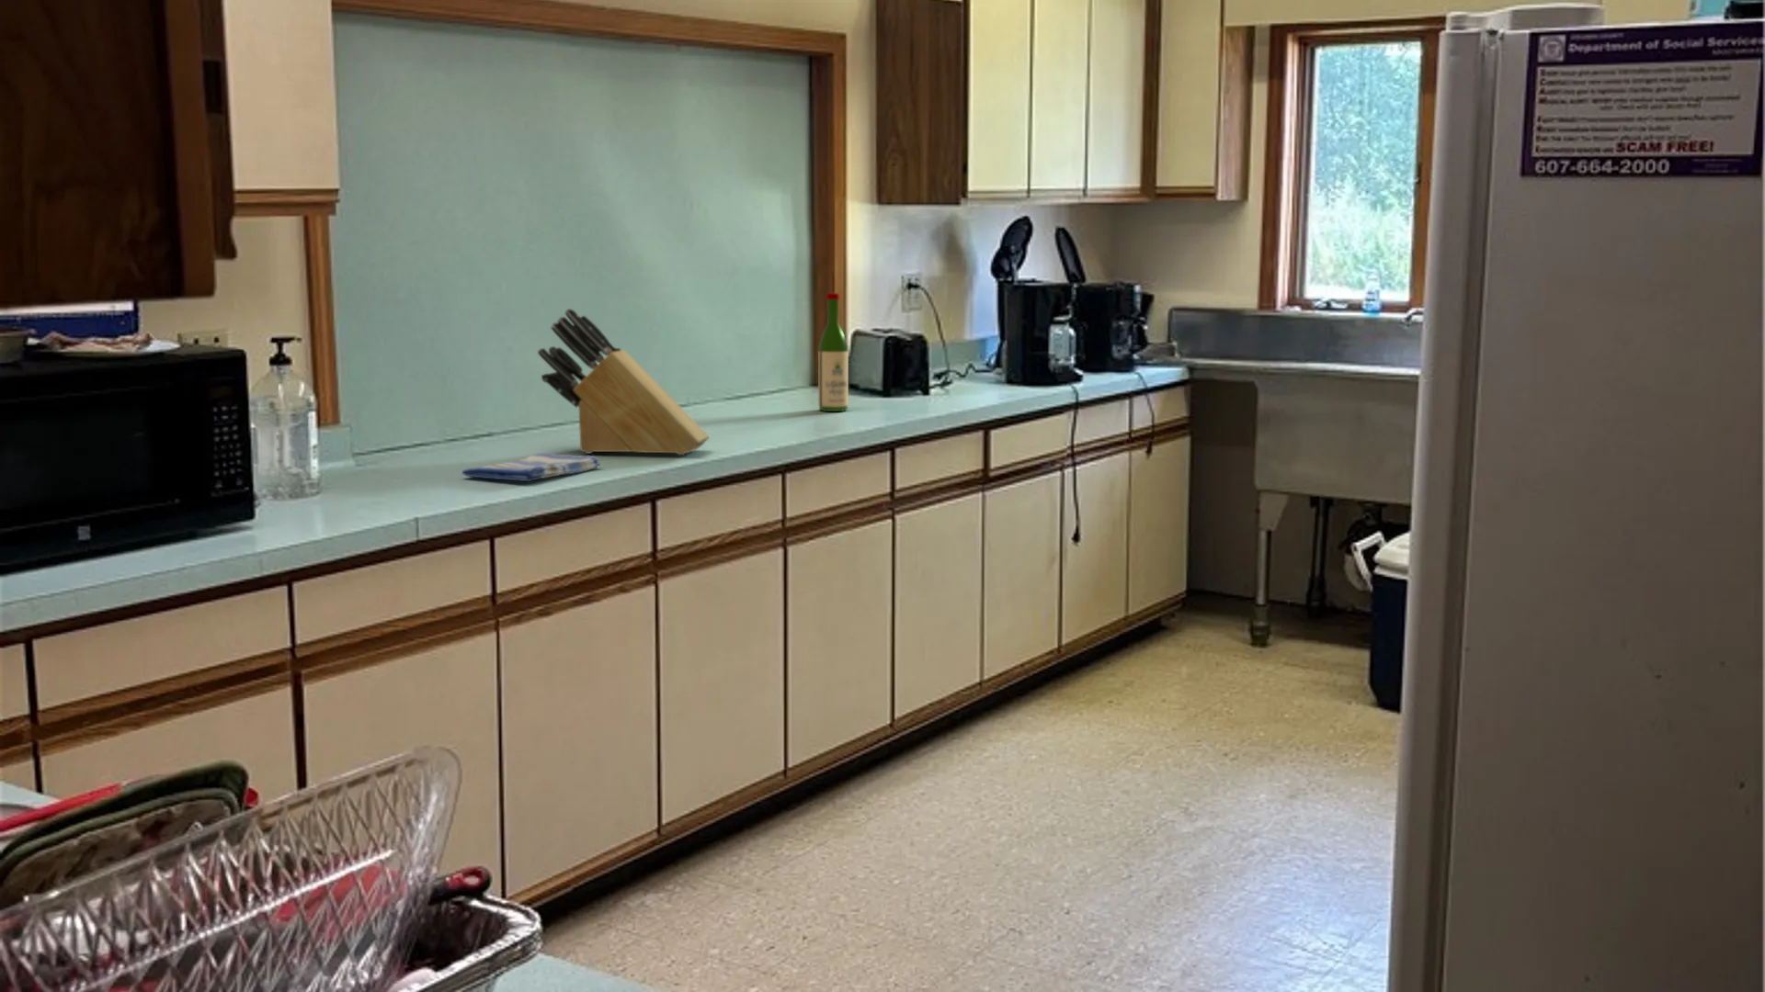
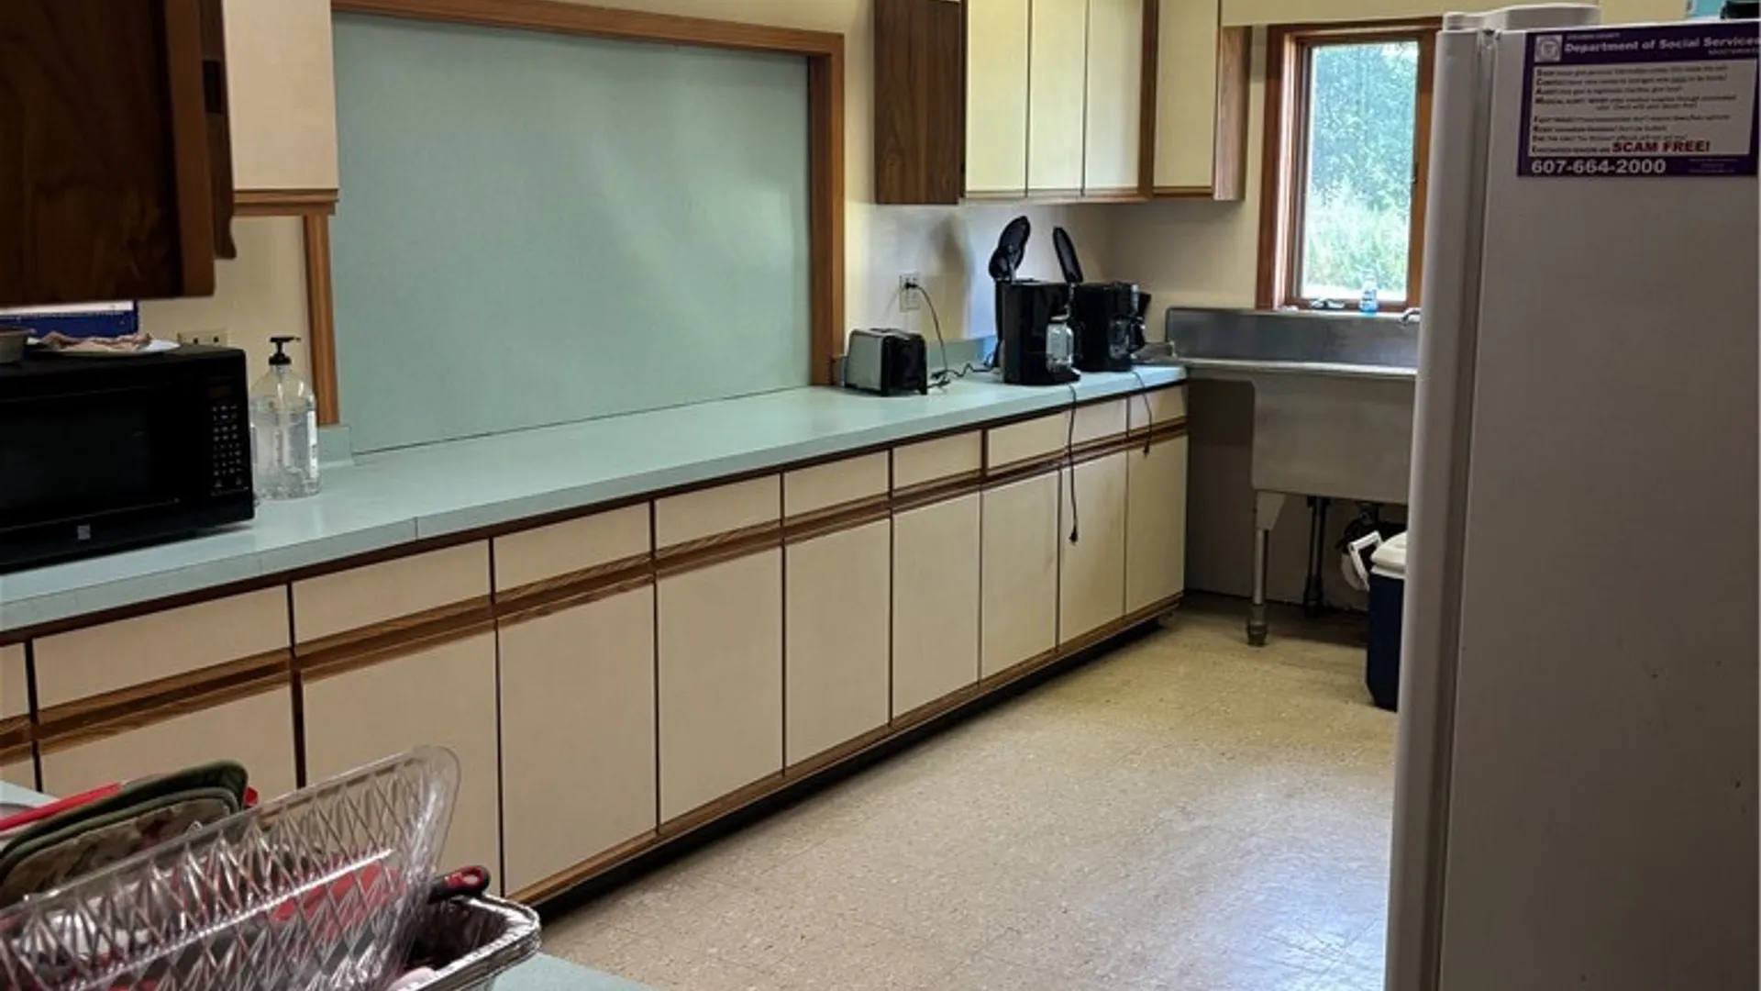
- dish towel [461,452,602,482]
- wine bottle [817,292,850,412]
- knife block [537,308,709,455]
